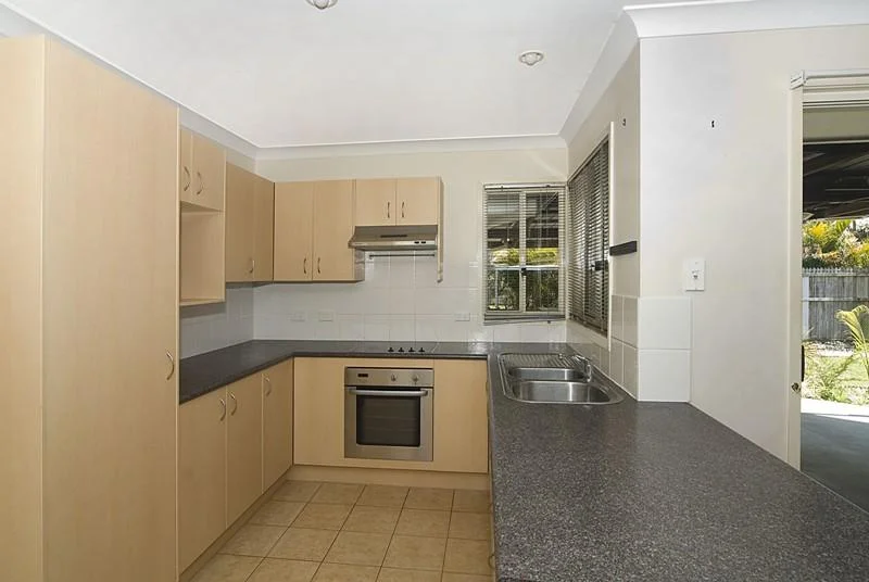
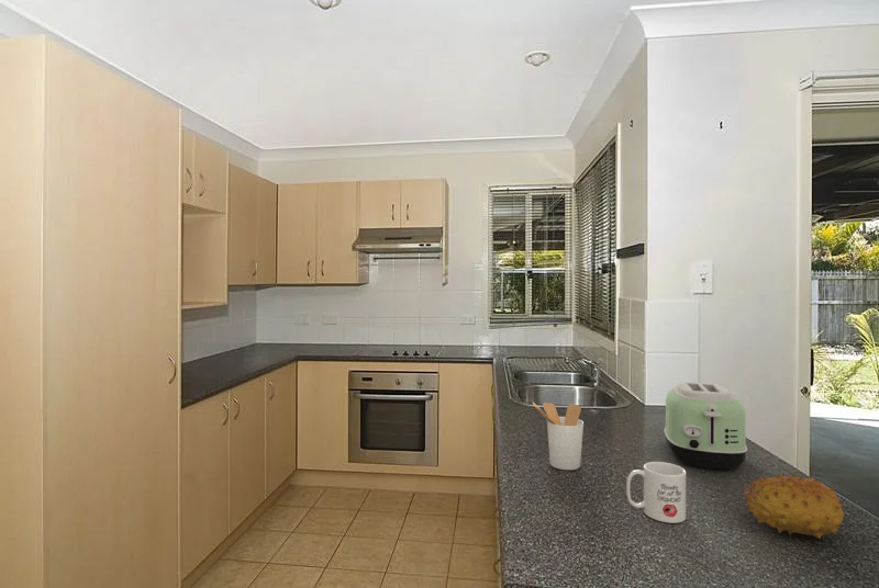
+ utensil holder [532,402,585,471]
+ toaster [663,381,748,471]
+ mug [625,461,687,524]
+ fruit [741,473,846,540]
